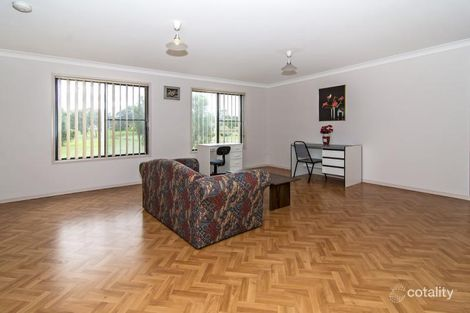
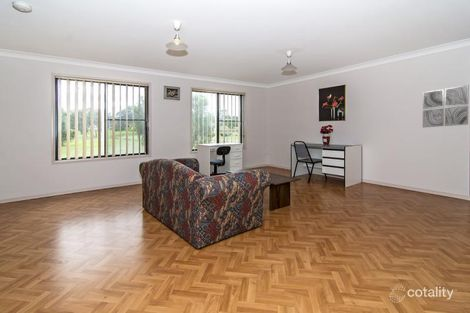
+ wall art [422,84,470,129]
